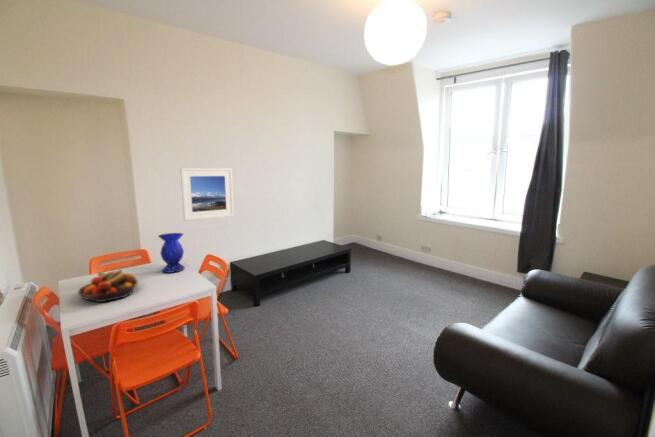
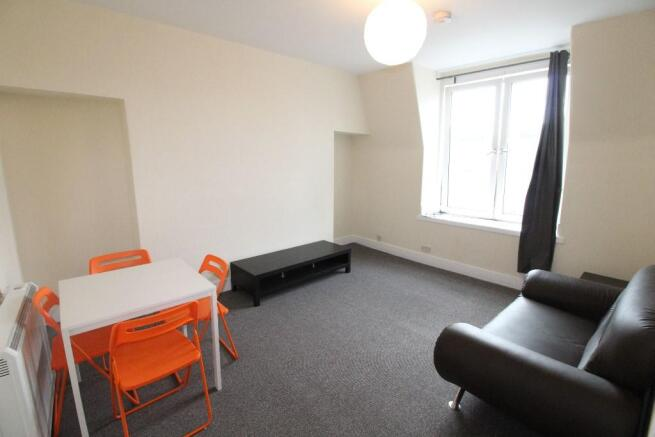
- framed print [179,167,235,222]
- vase [157,232,186,274]
- fruit bowl [77,269,139,303]
